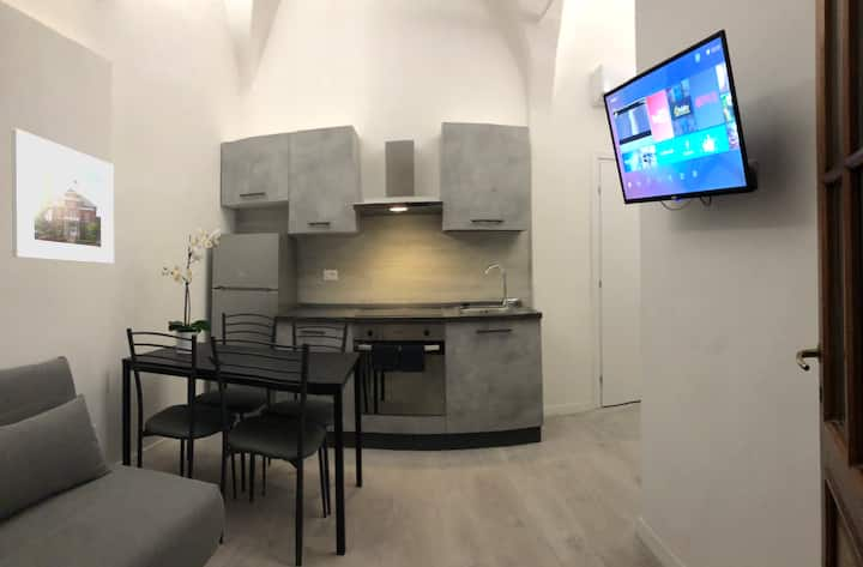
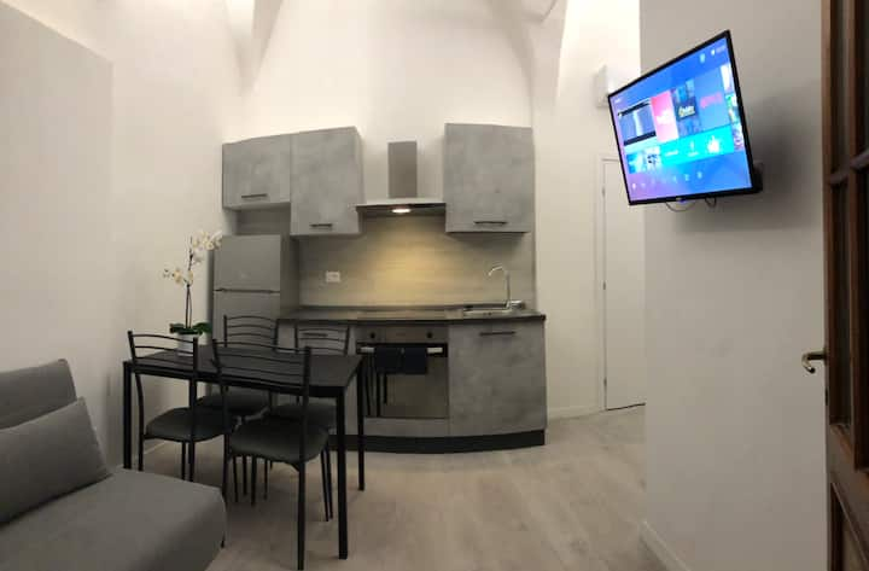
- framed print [11,127,115,265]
